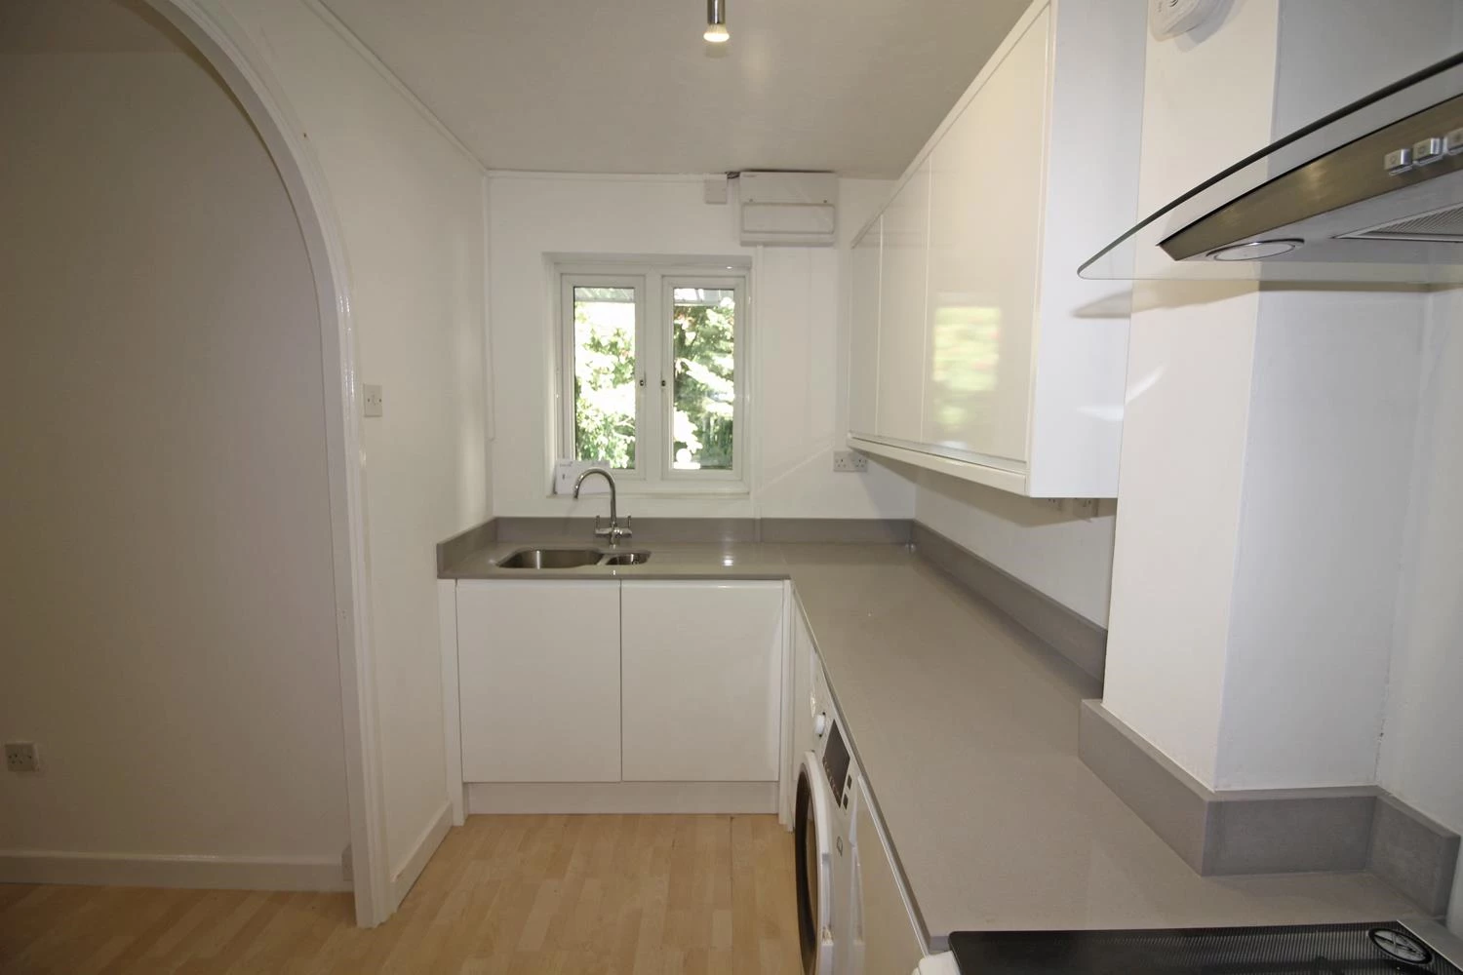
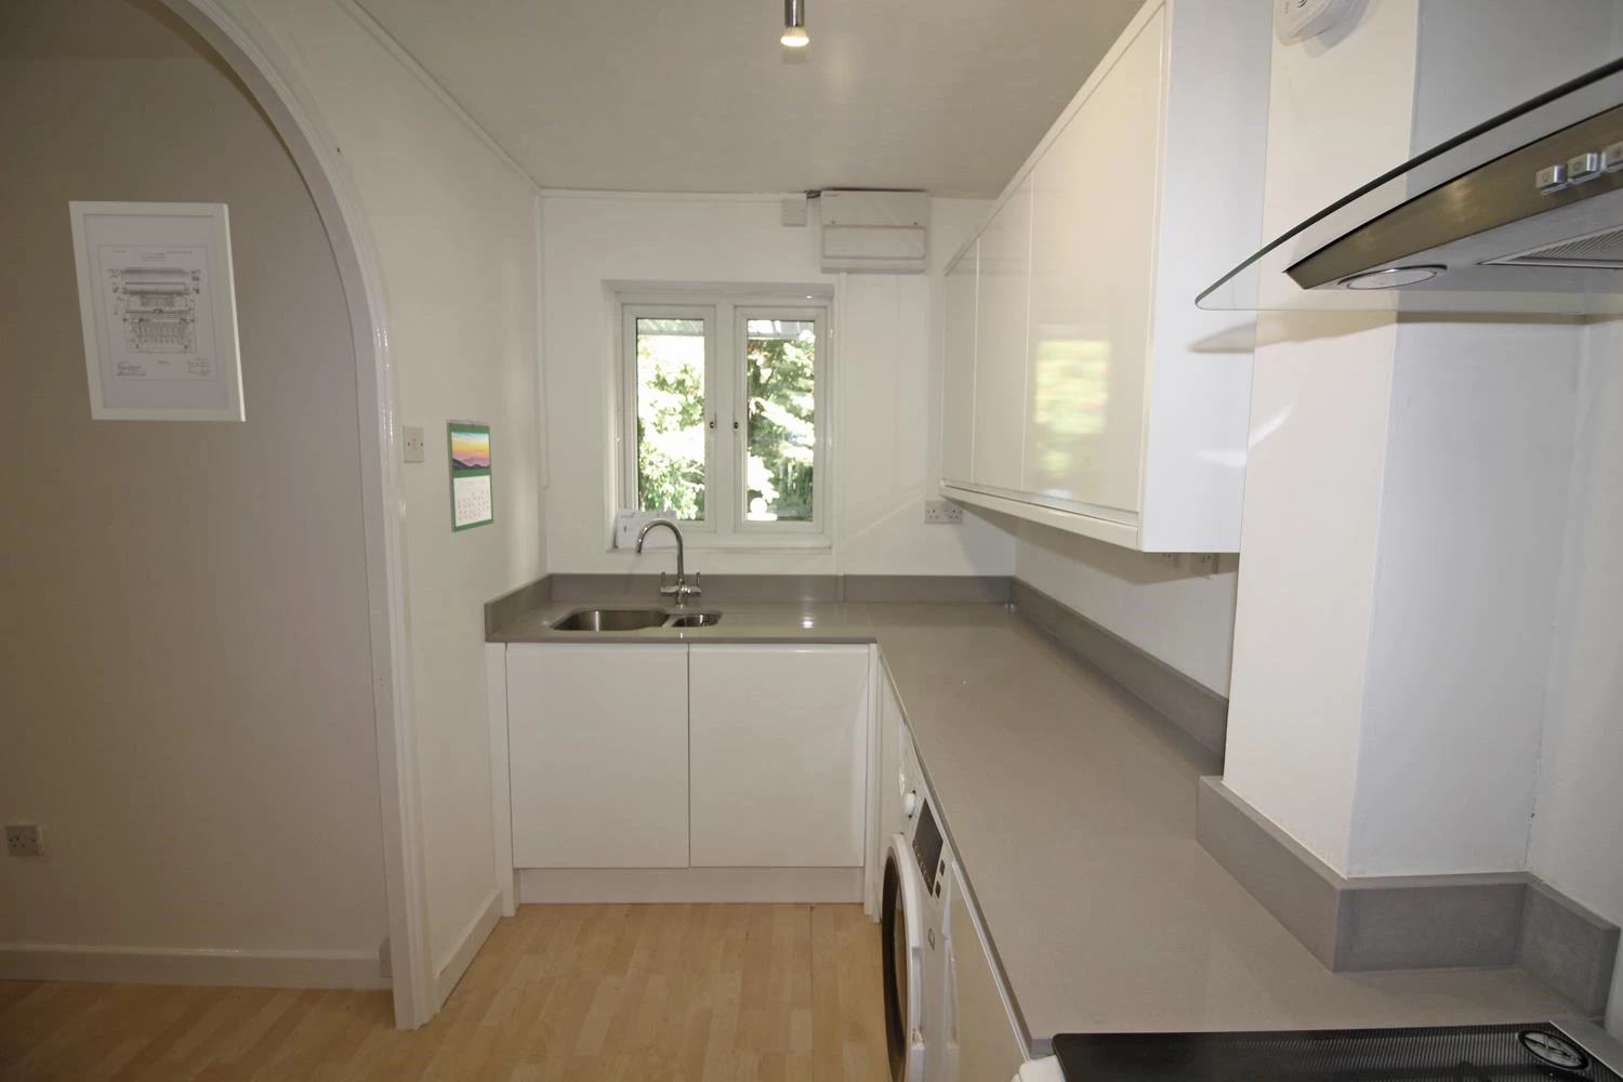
+ calendar [446,418,494,534]
+ wall art [68,200,246,421]
